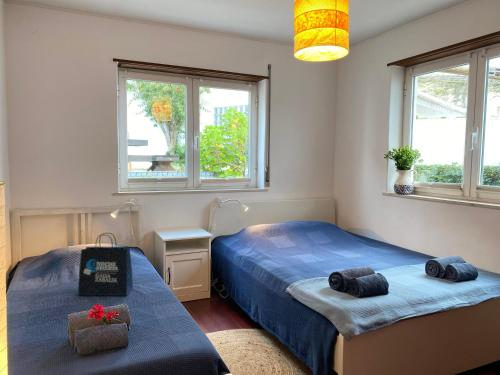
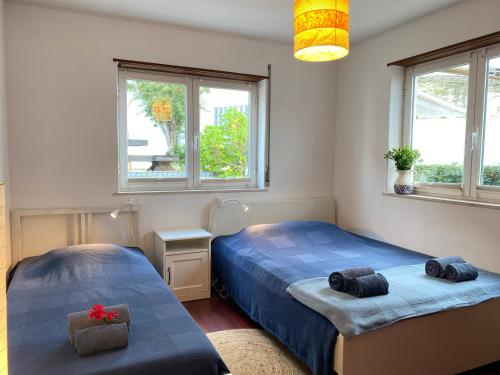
- tote bag [77,232,134,297]
